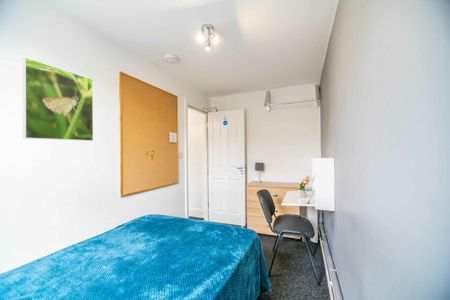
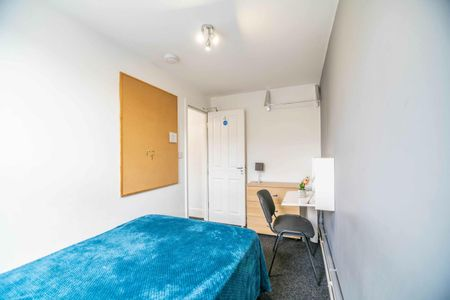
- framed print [22,56,94,142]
